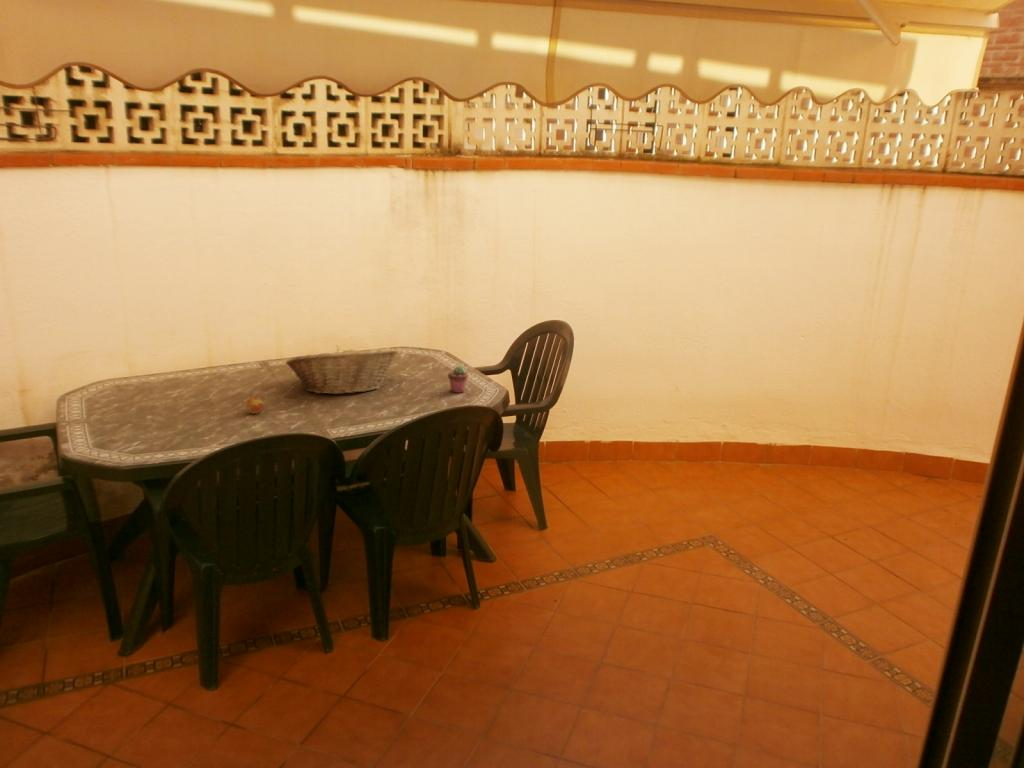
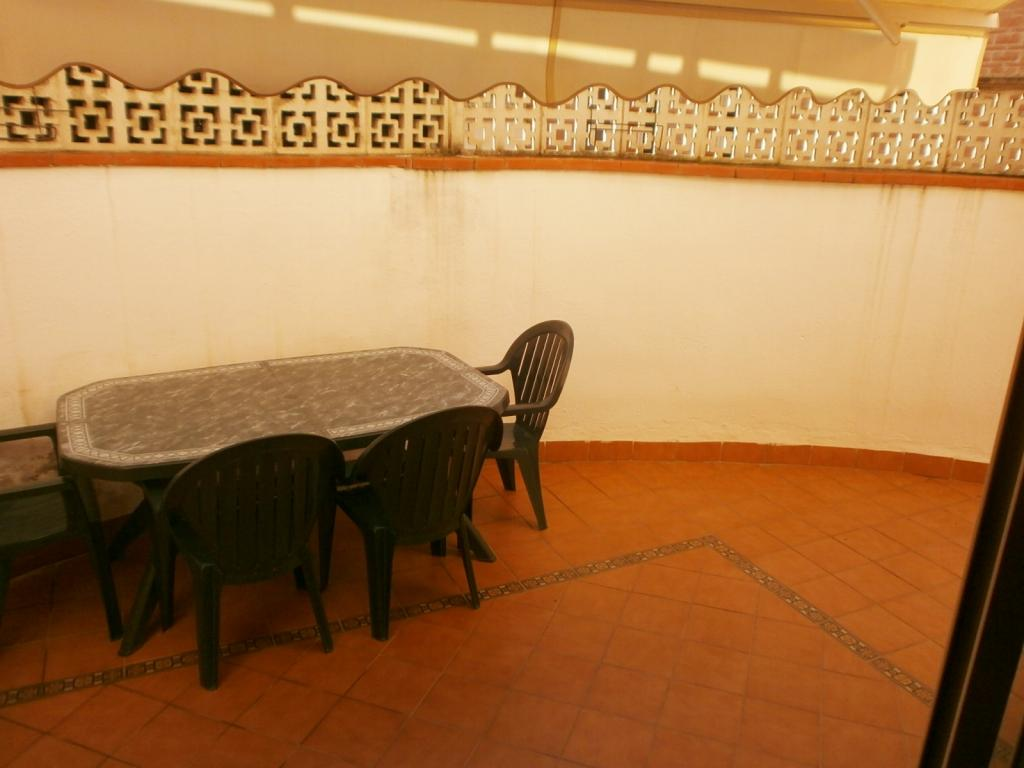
- fruit basket [284,345,399,395]
- potted succulent [447,365,469,394]
- apple [244,393,264,415]
